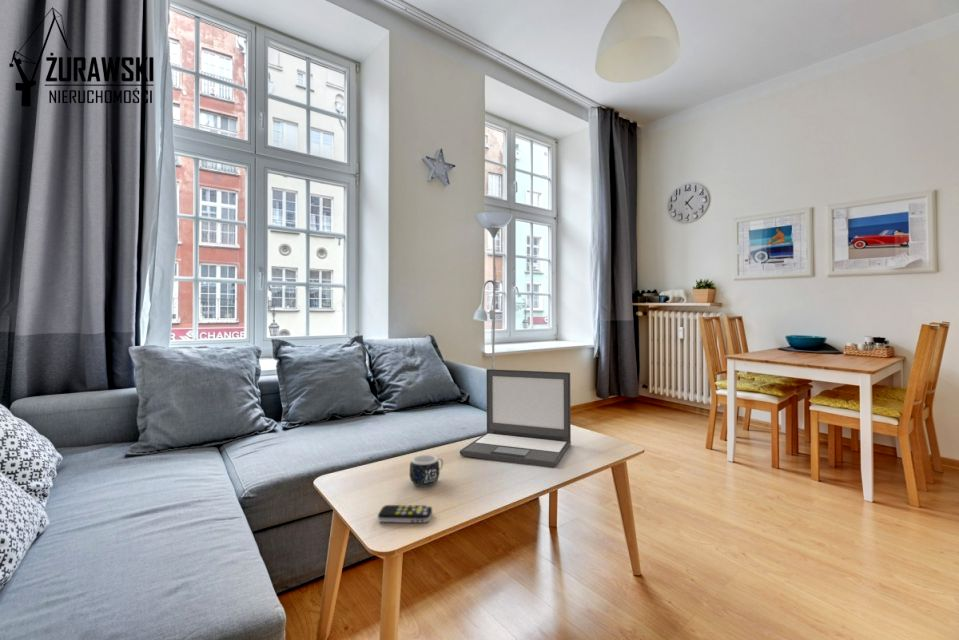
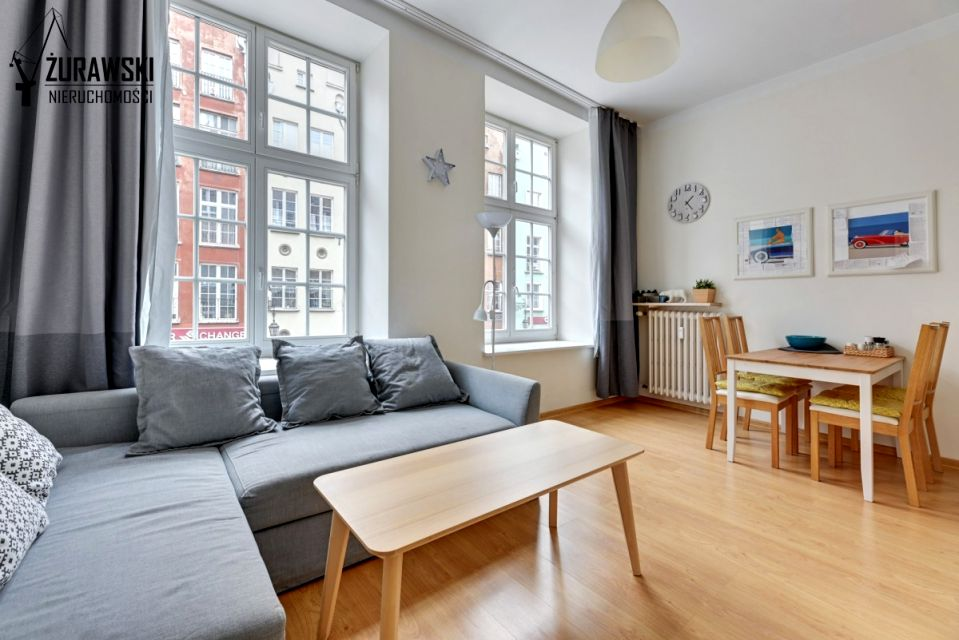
- laptop [459,368,572,469]
- mug [409,454,444,487]
- remote control [377,504,433,524]
